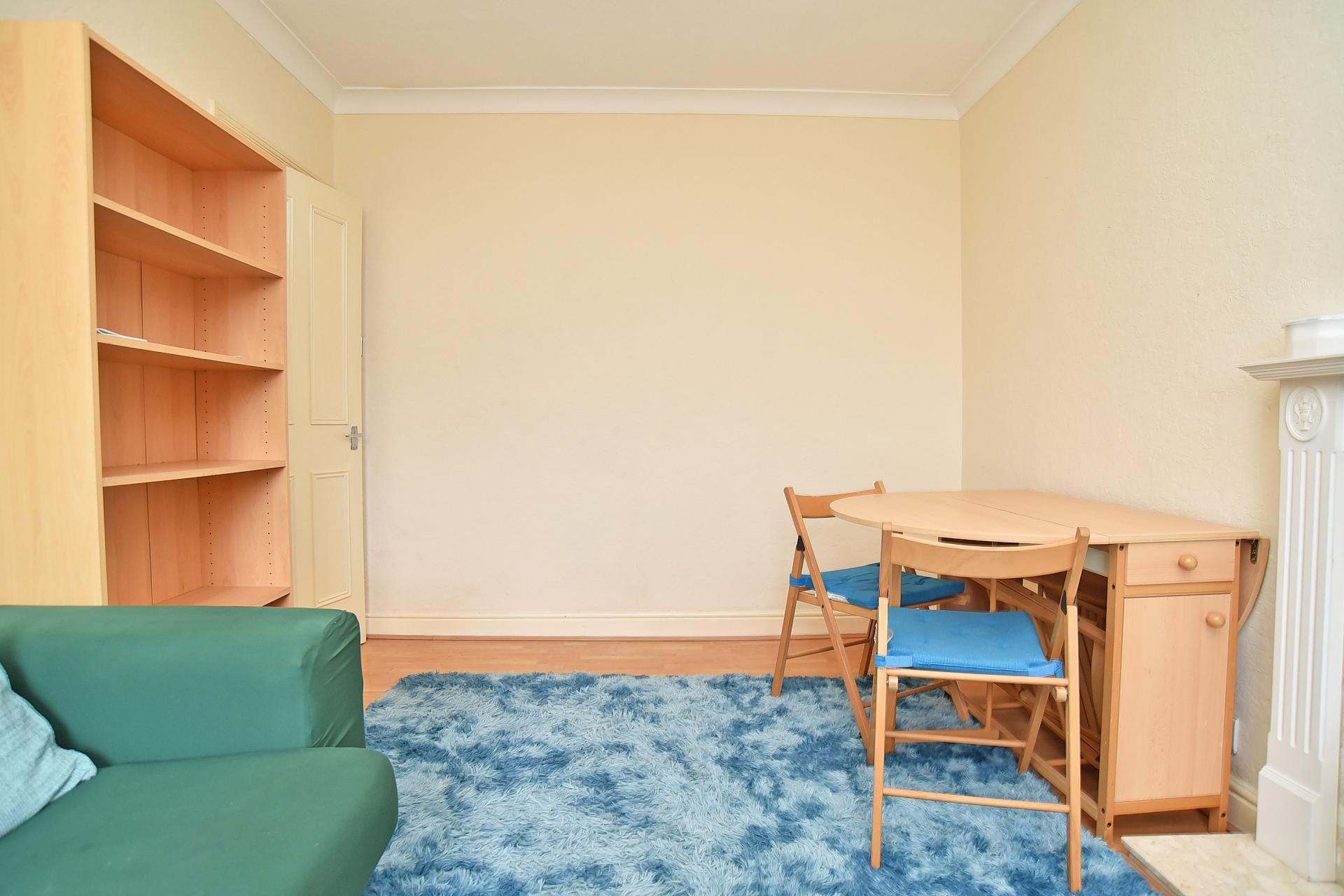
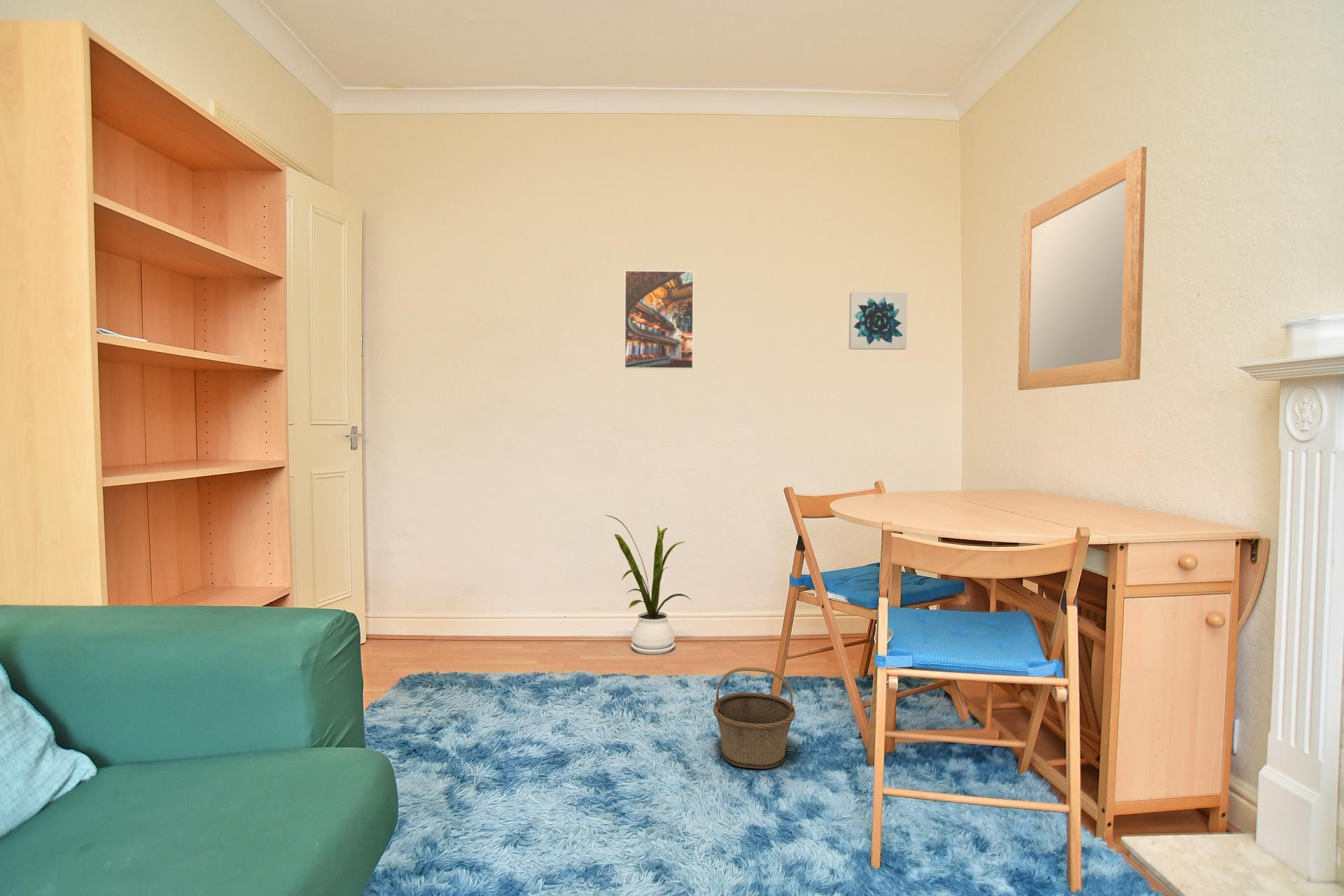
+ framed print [624,269,694,370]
+ basket [713,666,796,770]
+ house plant [605,514,693,655]
+ wall art [848,291,908,350]
+ home mirror [1017,146,1147,391]
